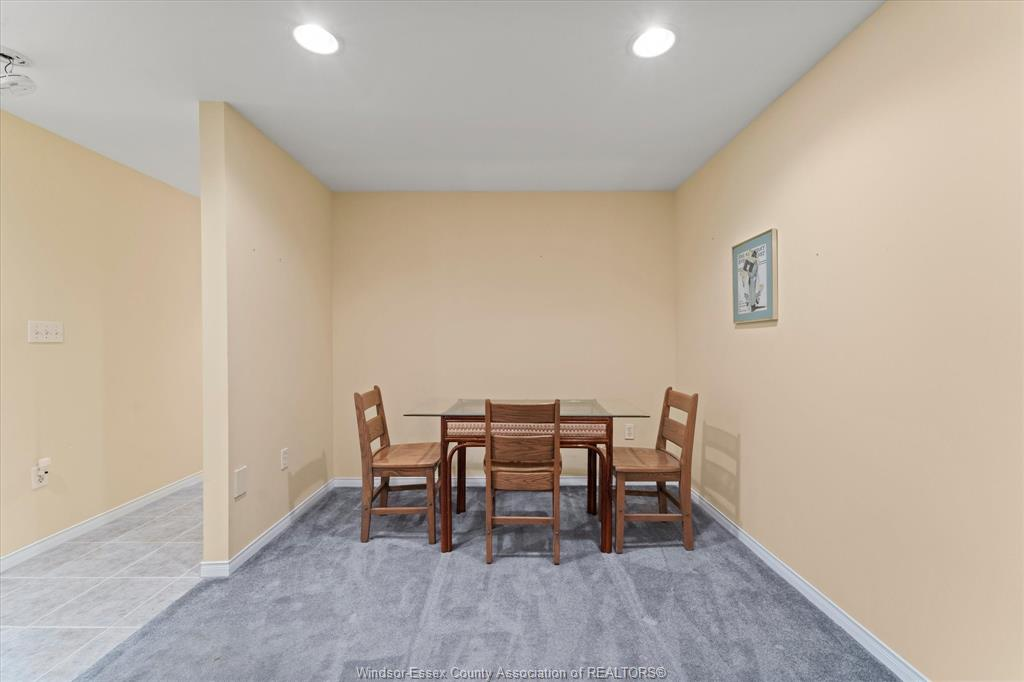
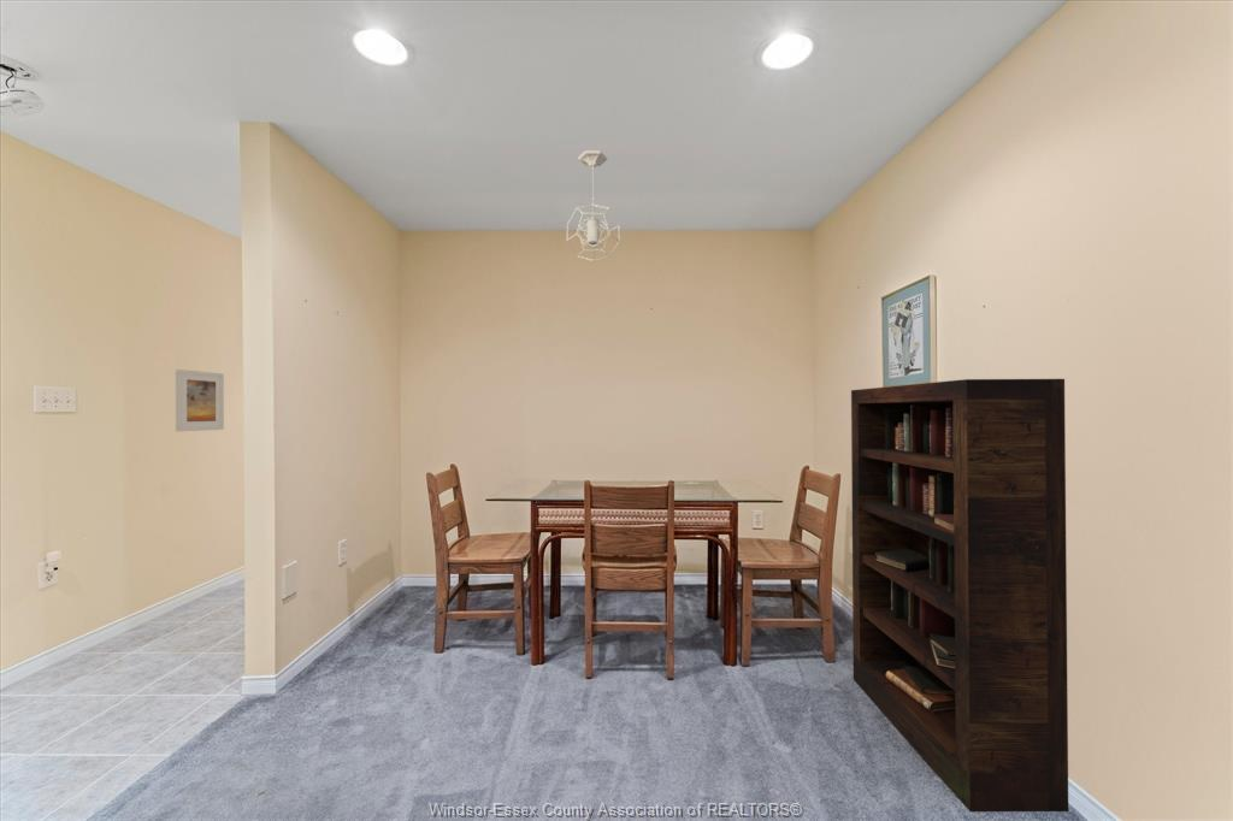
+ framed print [175,368,225,432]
+ pendant light [566,149,621,262]
+ bookcase [850,378,1069,813]
